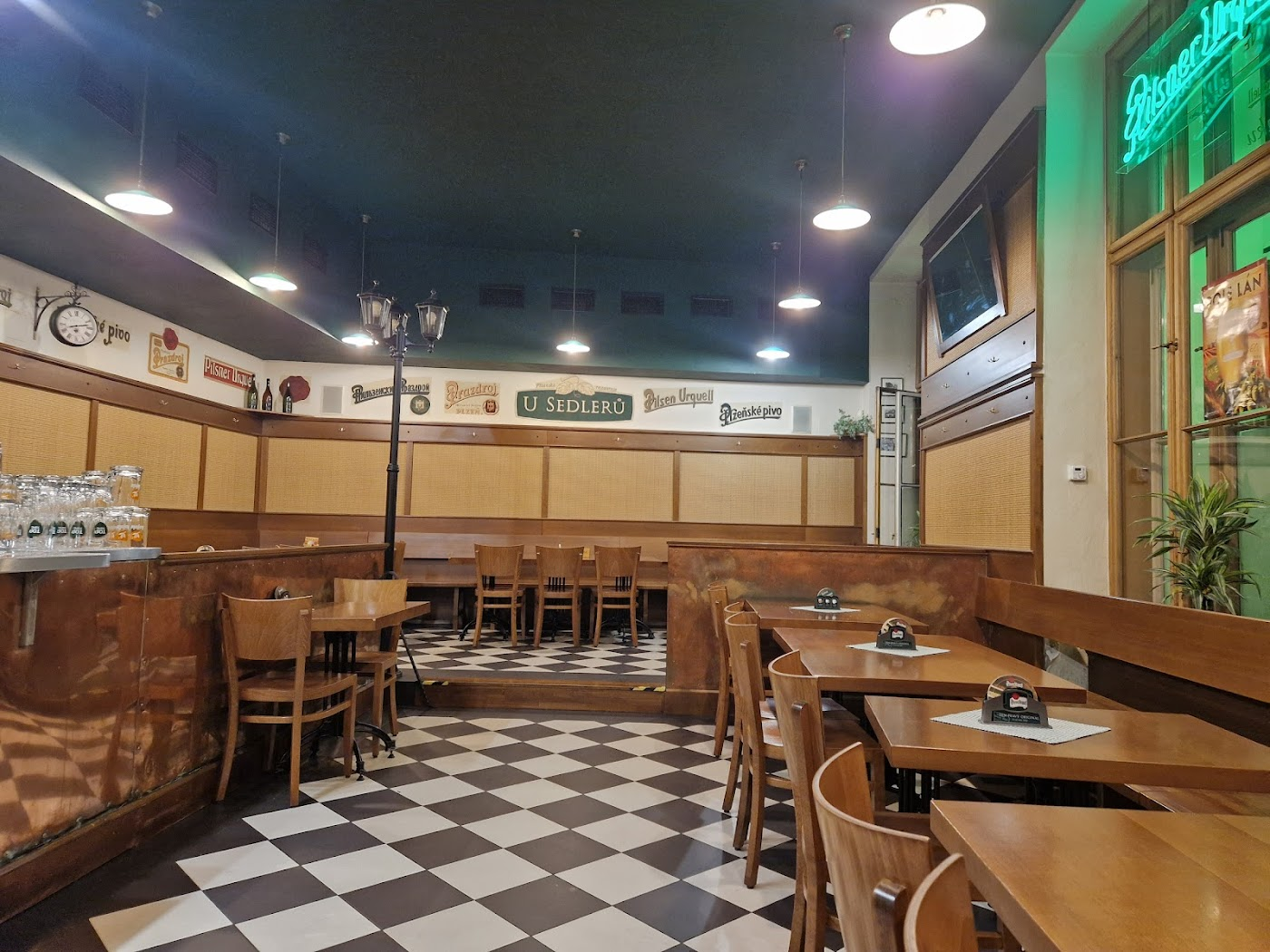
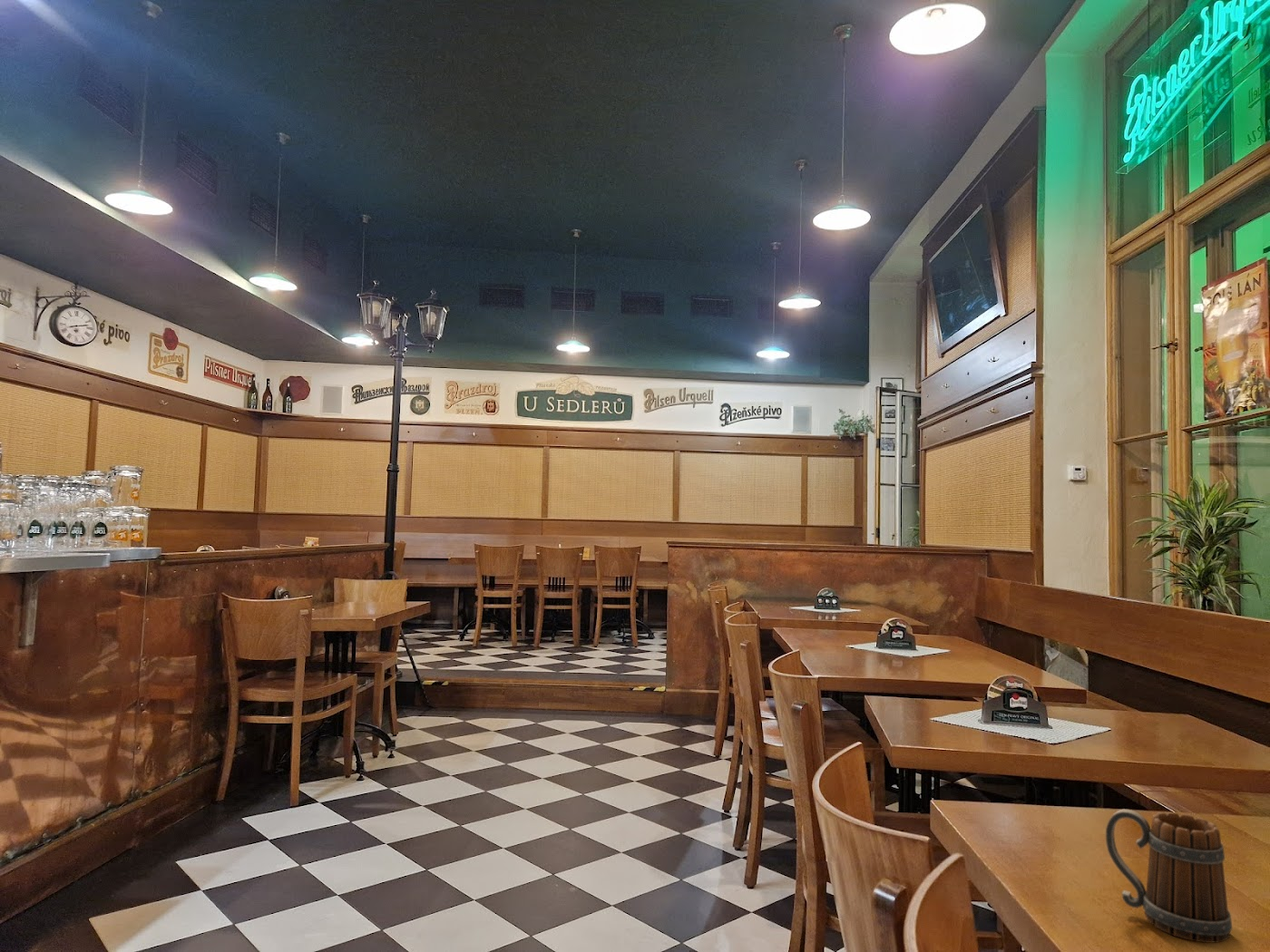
+ beer mug [1105,809,1233,944]
